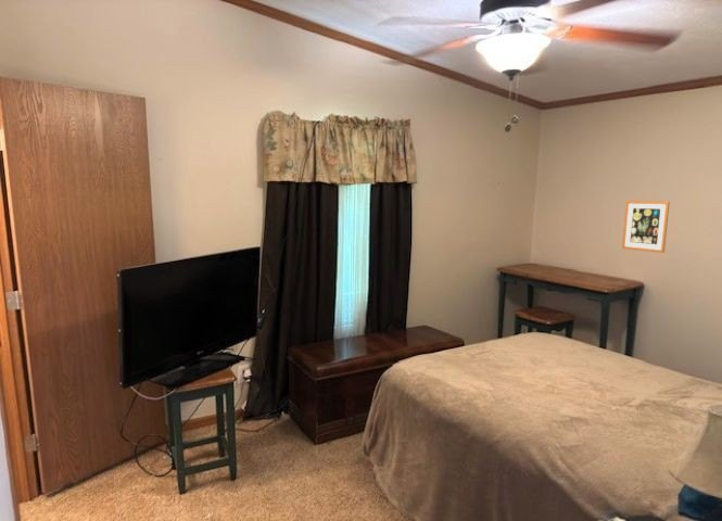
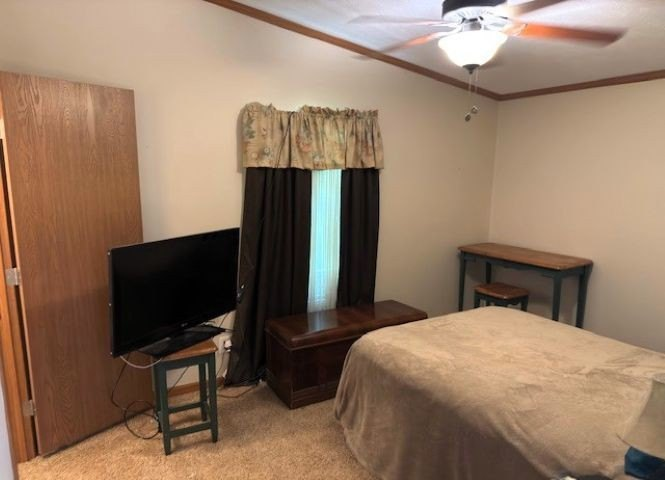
- wall art [621,200,671,254]
